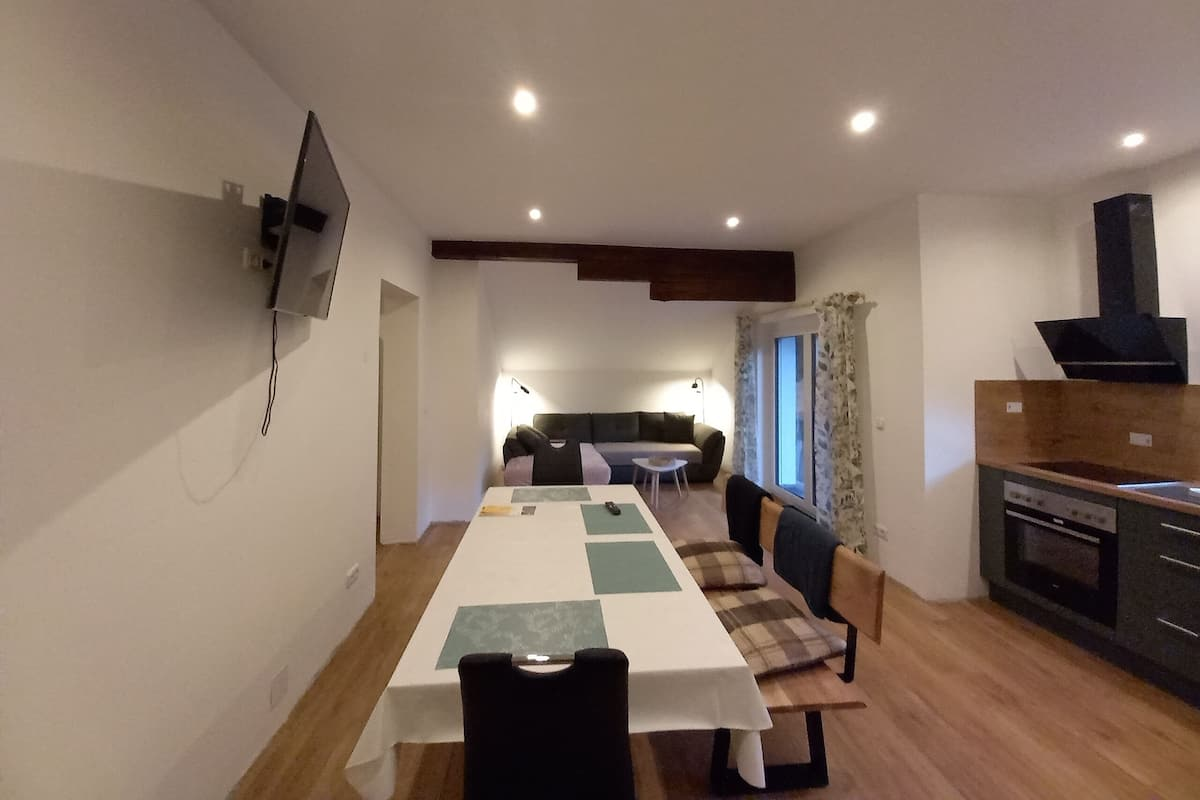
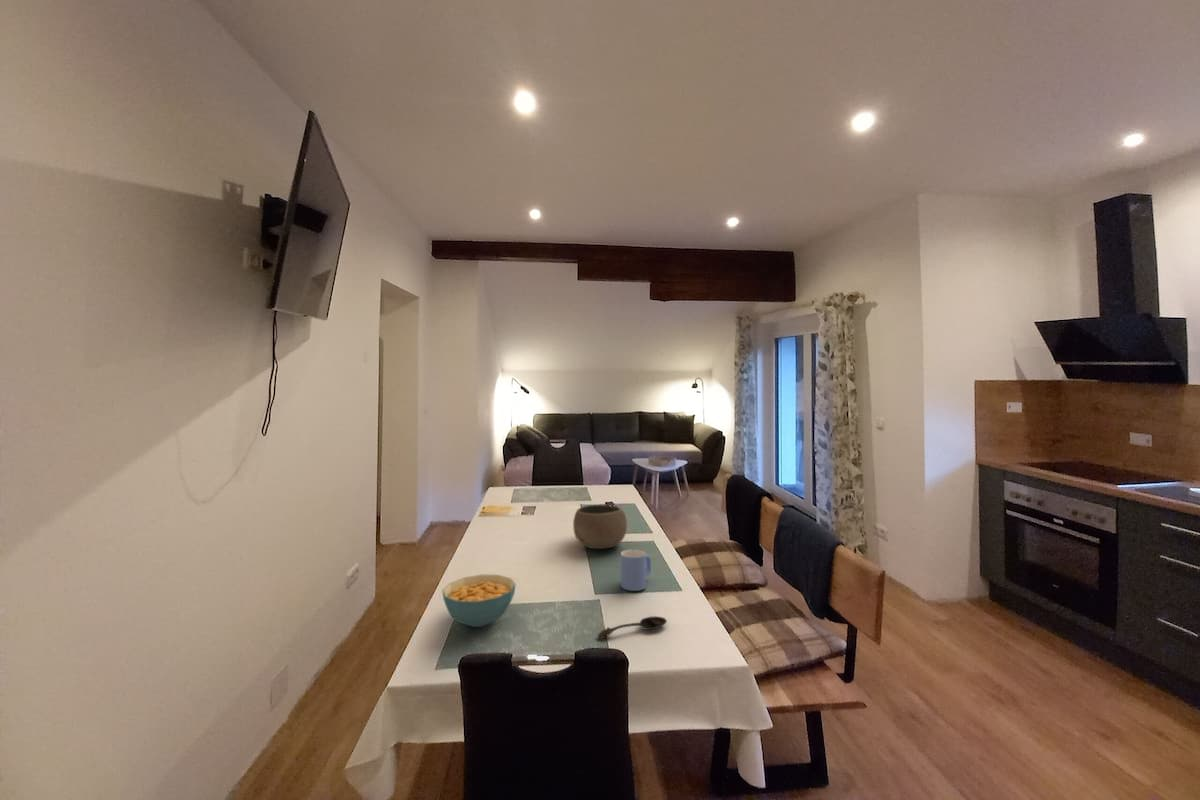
+ mug [620,549,652,592]
+ cereal bowl [441,574,517,628]
+ spoon [596,615,668,639]
+ bowl [572,504,628,550]
